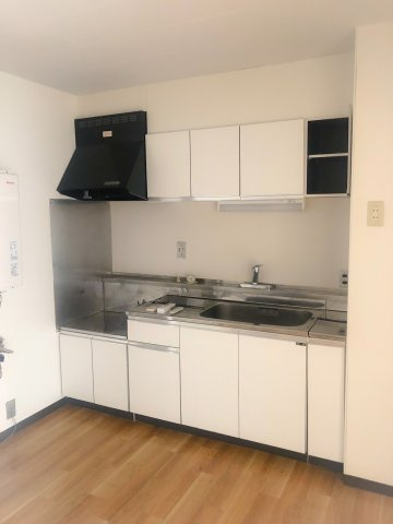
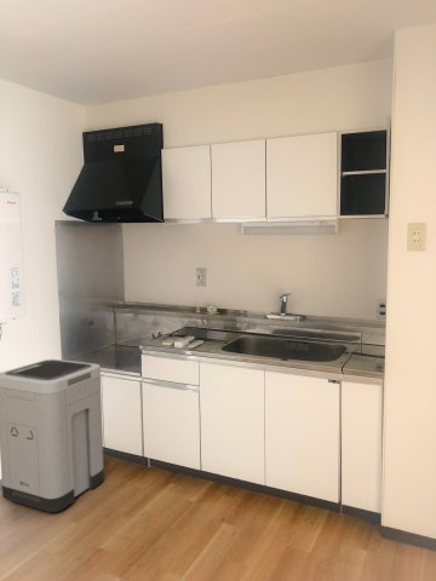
+ trash can [0,358,105,513]
